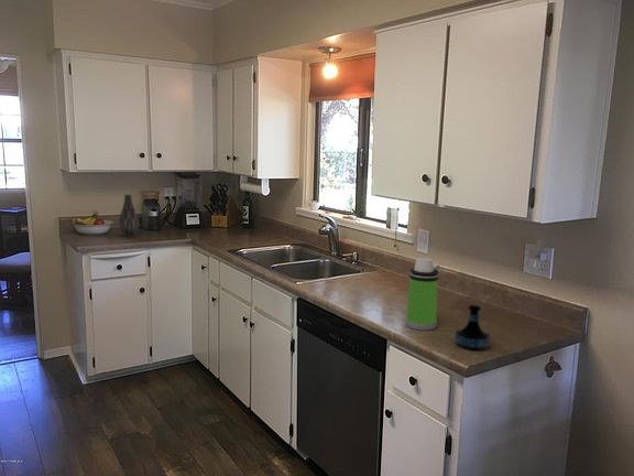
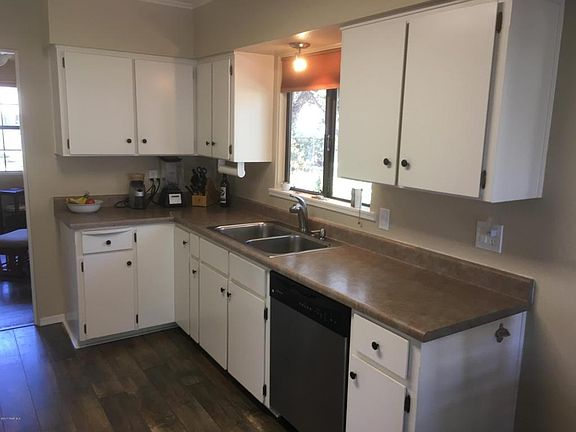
- tequila bottle [453,303,491,351]
- water bottle [405,257,441,332]
- vase [118,193,140,238]
